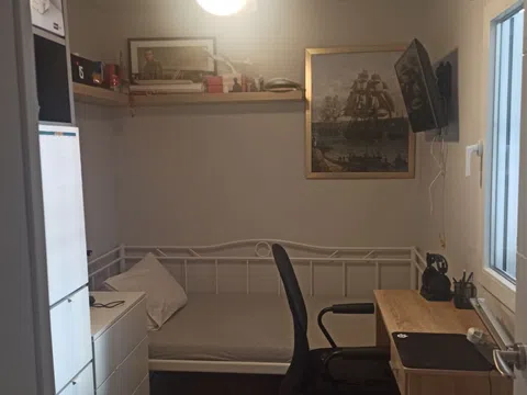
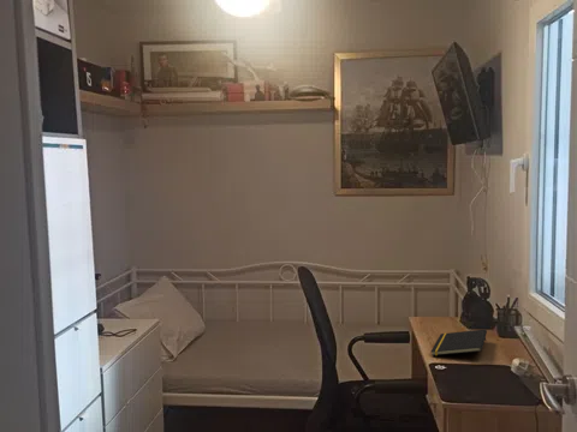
+ notepad [430,329,488,356]
